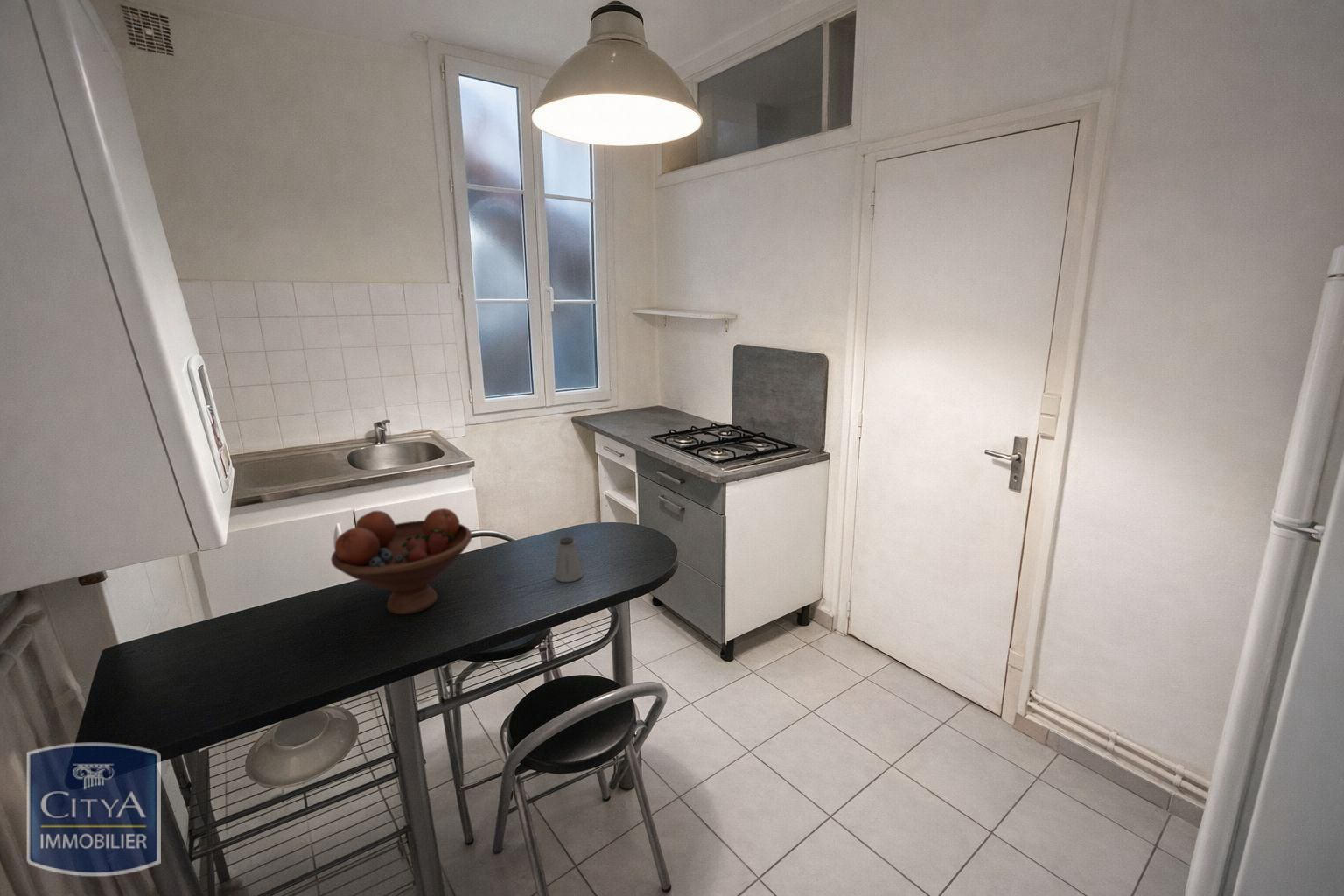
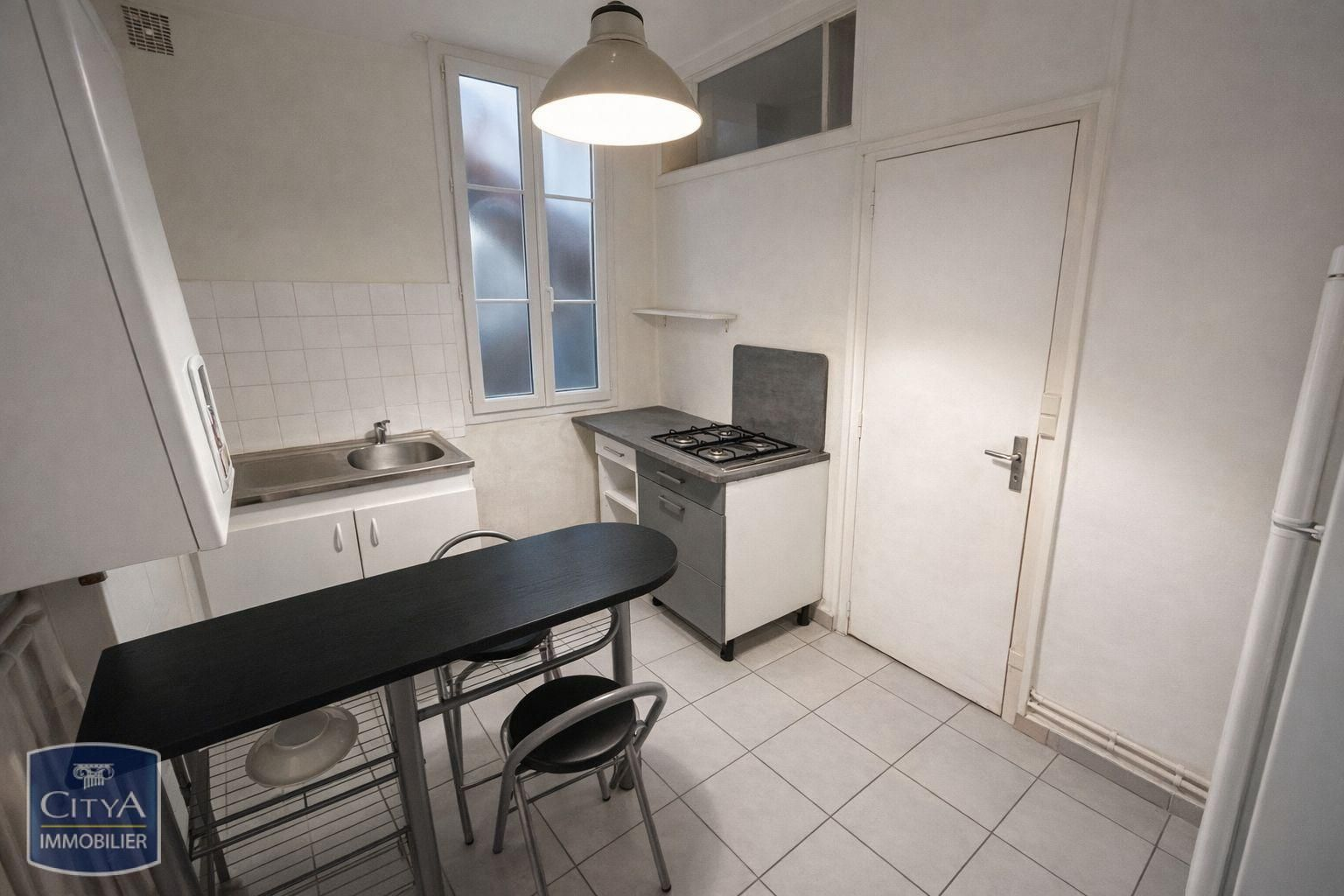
- saltshaker [554,536,584,583]
- fruit bowl [330,507,473,615]
